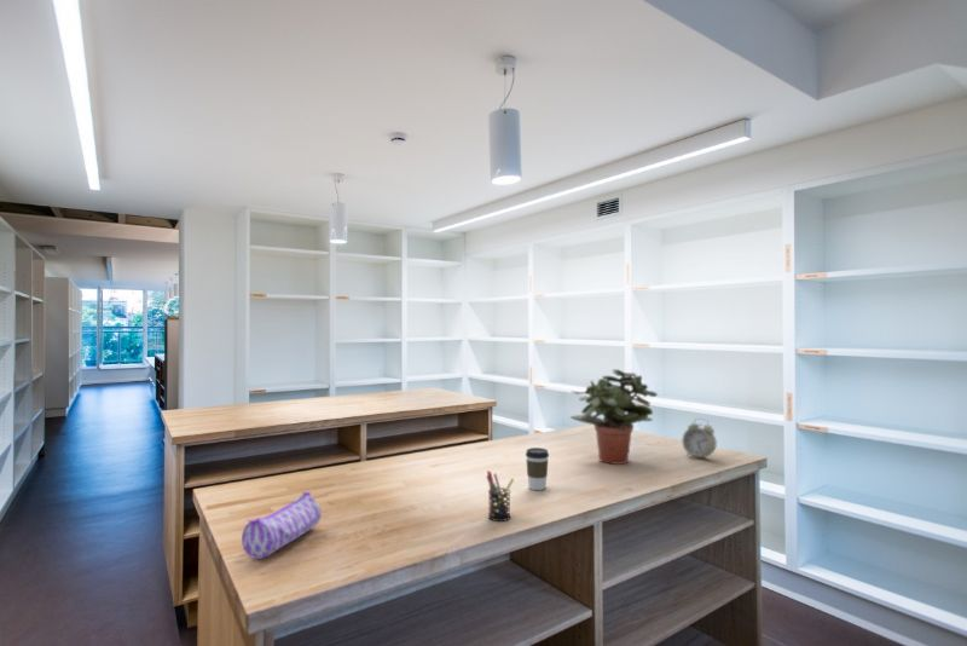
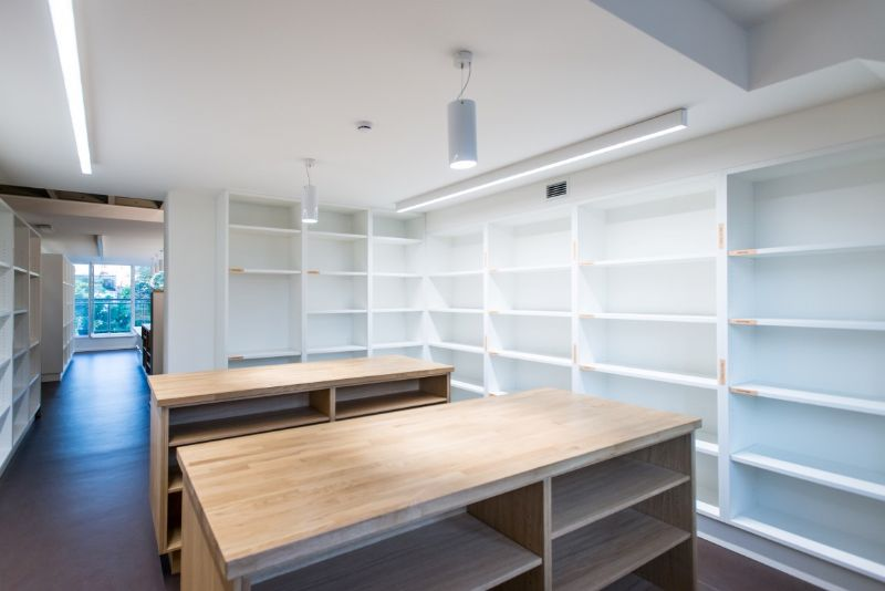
- pen holder [486,469,515,523]
- pencil case [241,491,323,560]
- coffee cup [525,446,550,491]
- potted plant [569,368,659,466]
- alarm clock [681,417,718,460]
